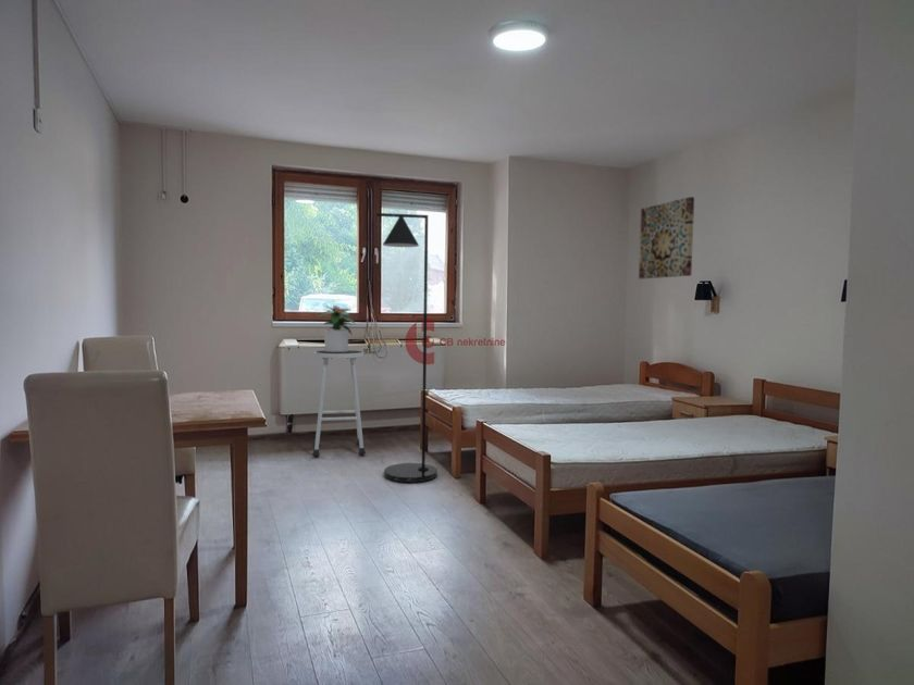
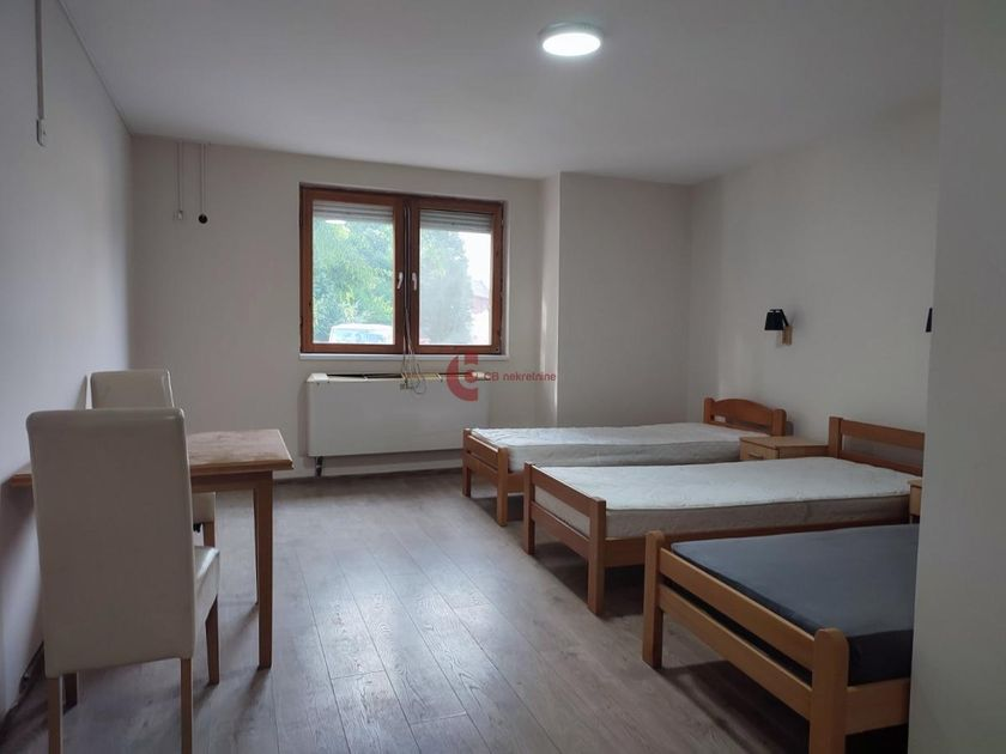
- potted plant [314,304,356,352]
- floor lamp [375,212,439,484]
- stool [311,349,367,458]
- wall art [638,196,695,279]
